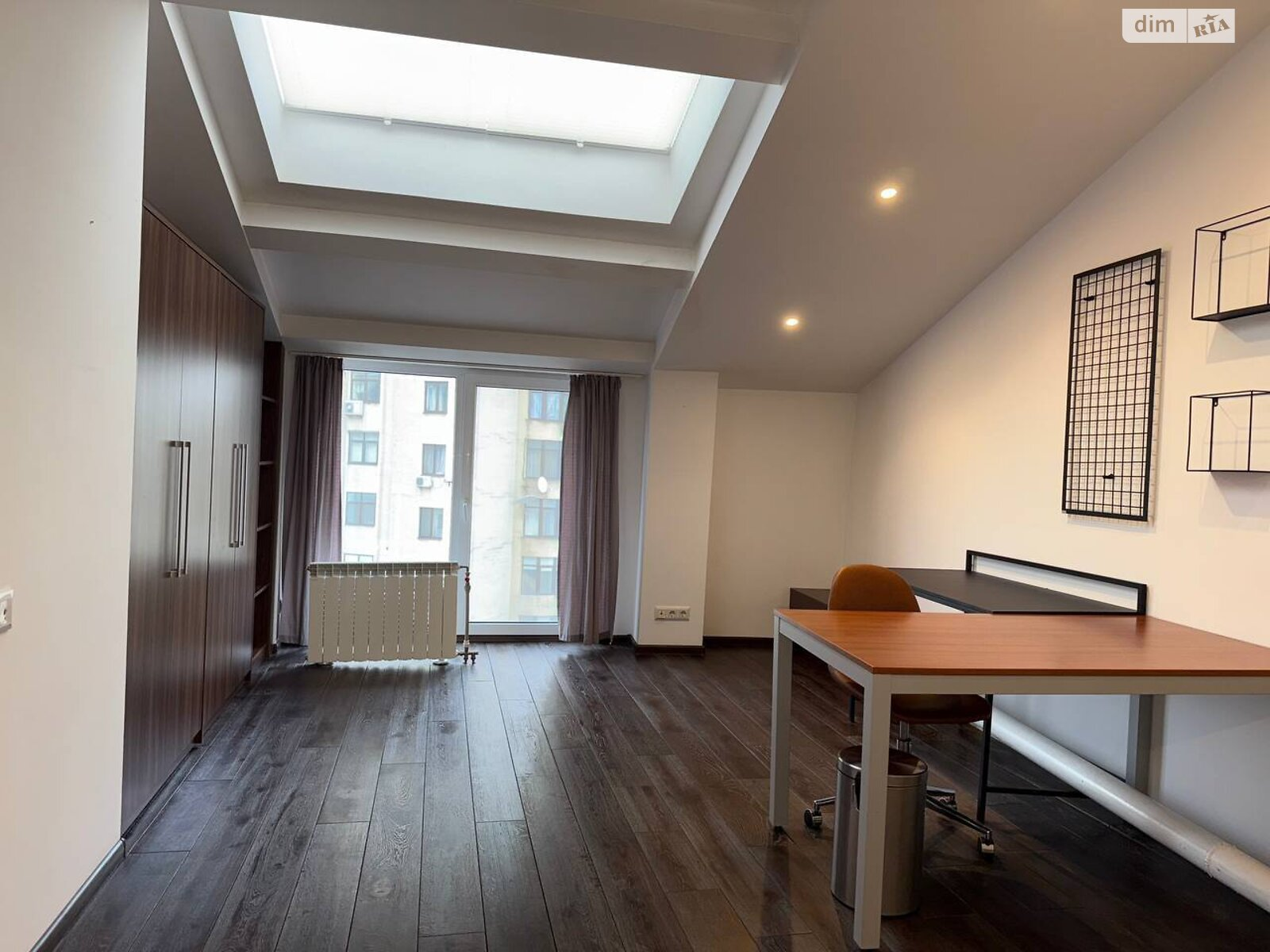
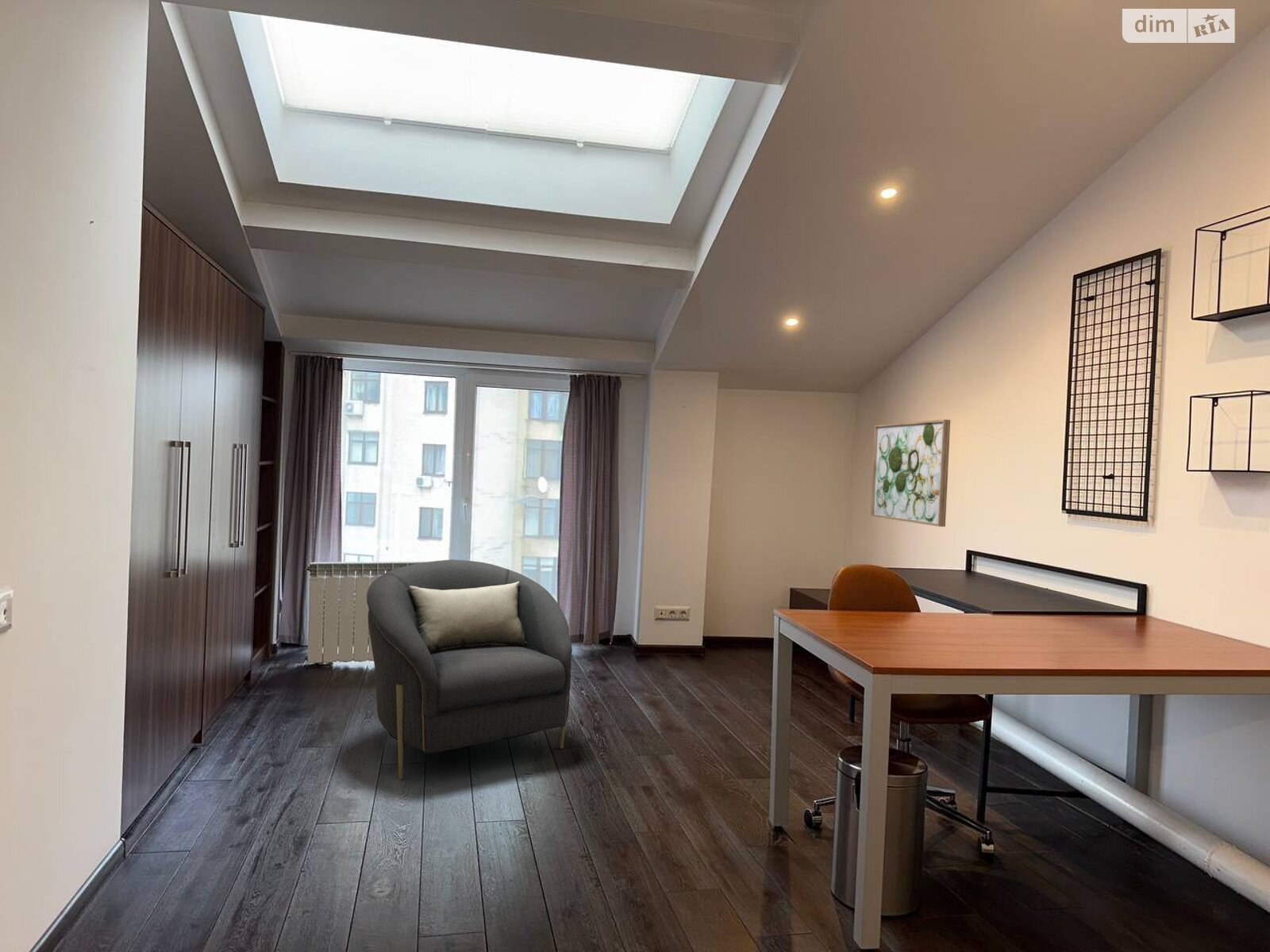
+ wall art [870,419,951,528]
+ armchair [366,559,573,780]
